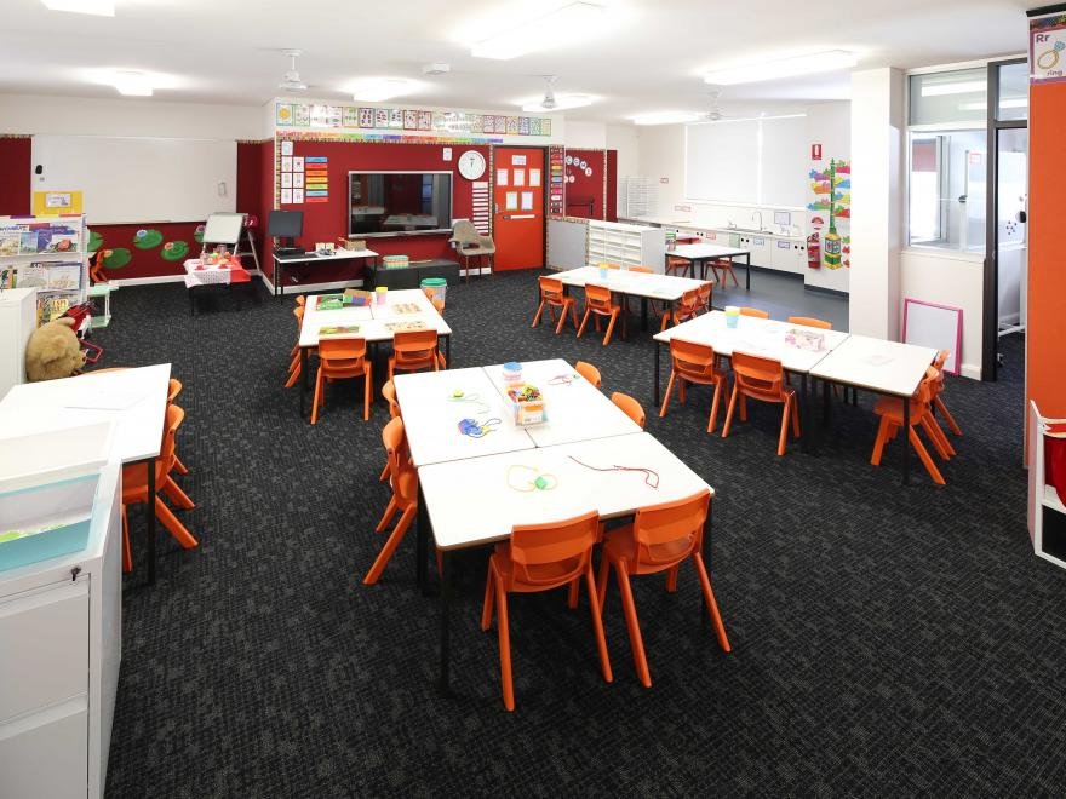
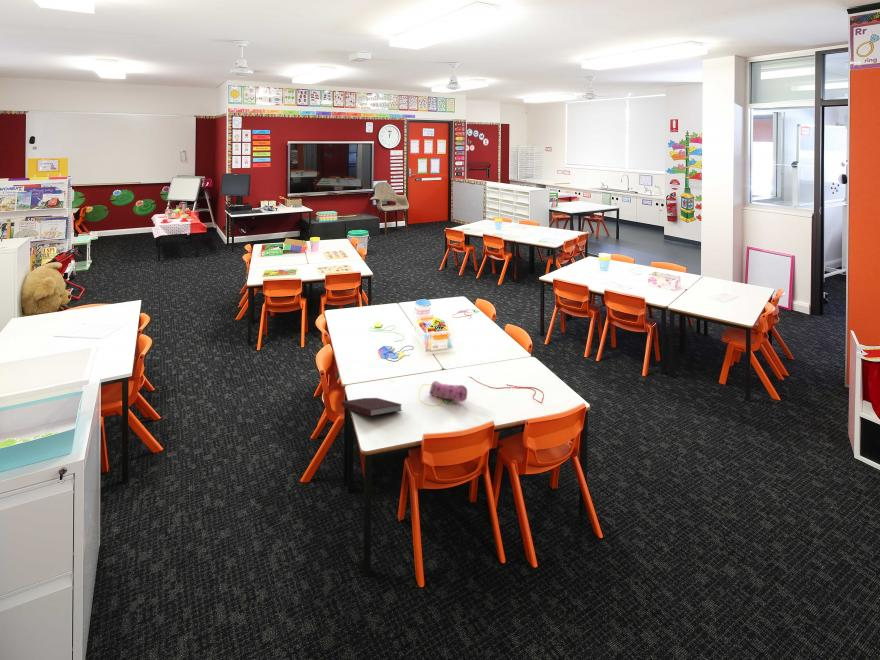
+ pencil case [428,380,468,403]
+ notebook [340,397,403,417]
